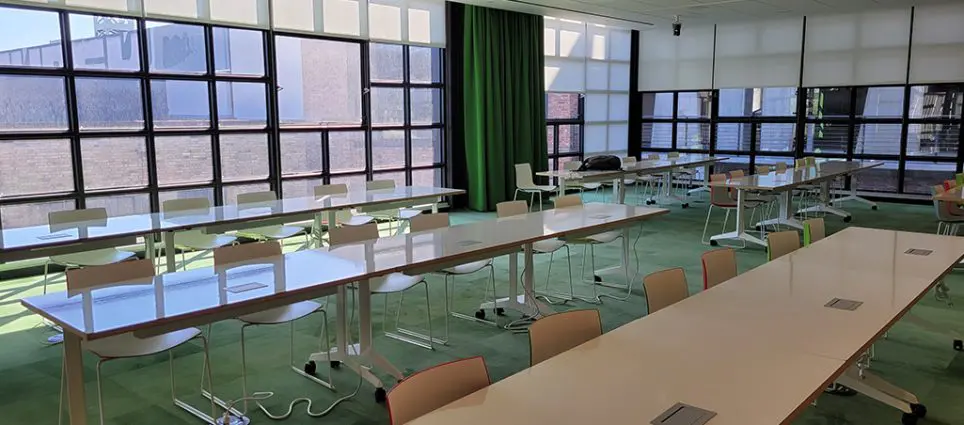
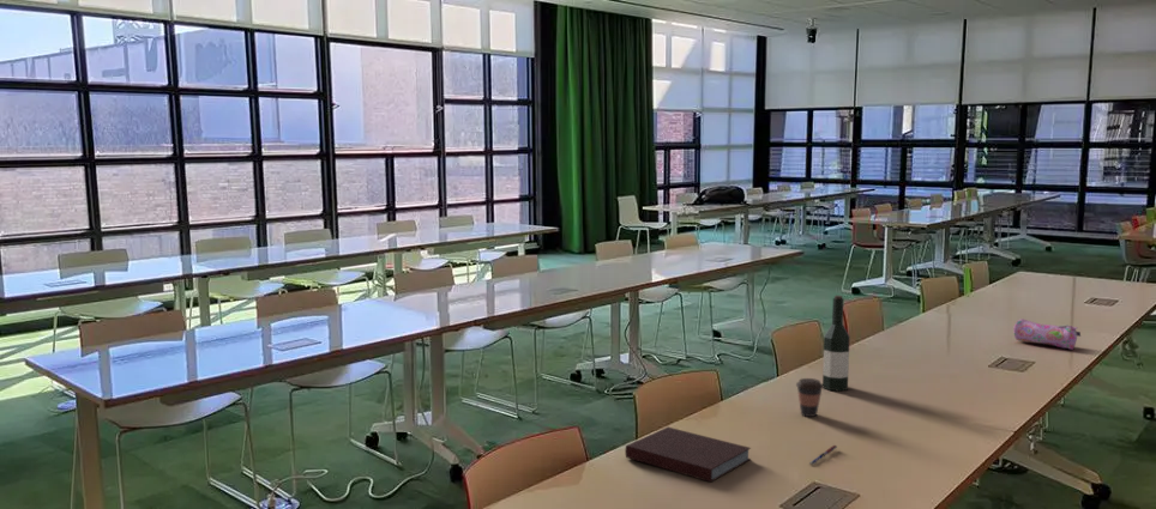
+ pencil case [1012,317,1082,351]
+ pen [809,444,837,466]
+ wine bottle [821,295,851,392]
+ coffee cup [795,377,824,418]
+ notebook [624,426,752,483]
